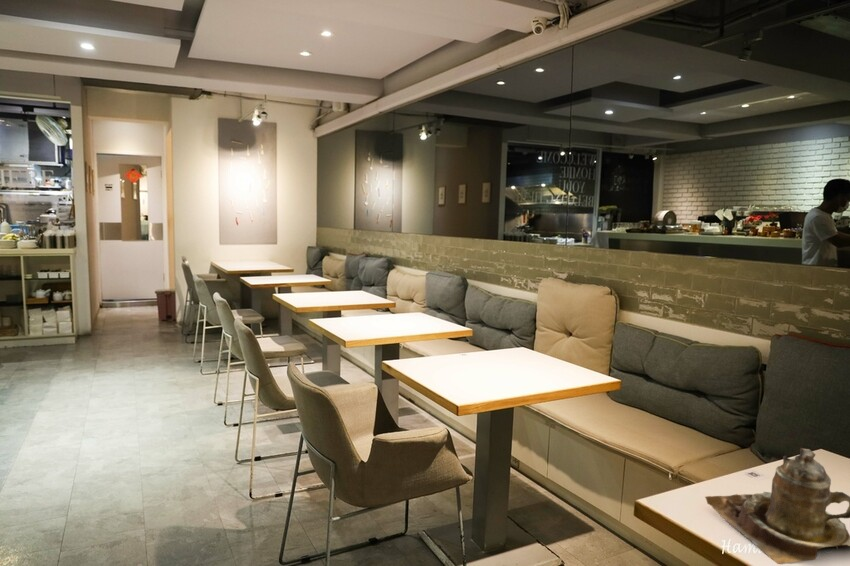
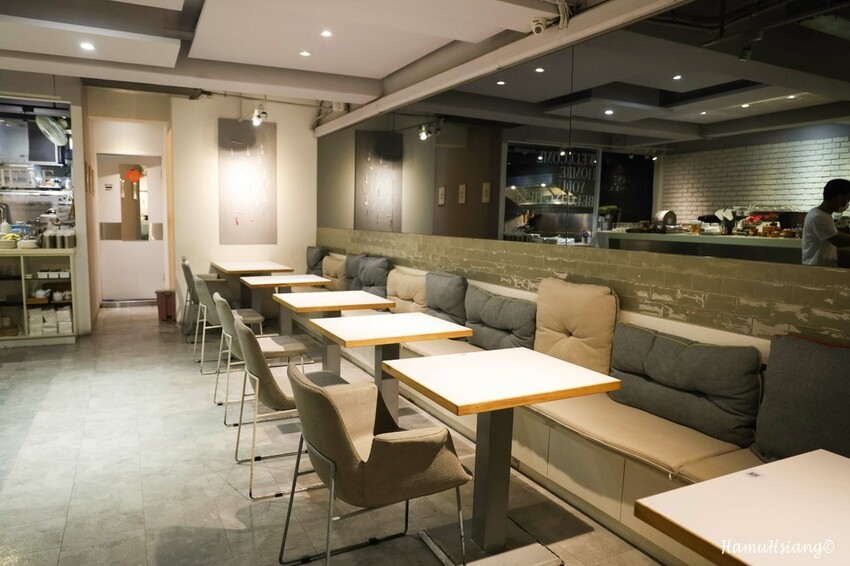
- teapot [704,447,850,565]
